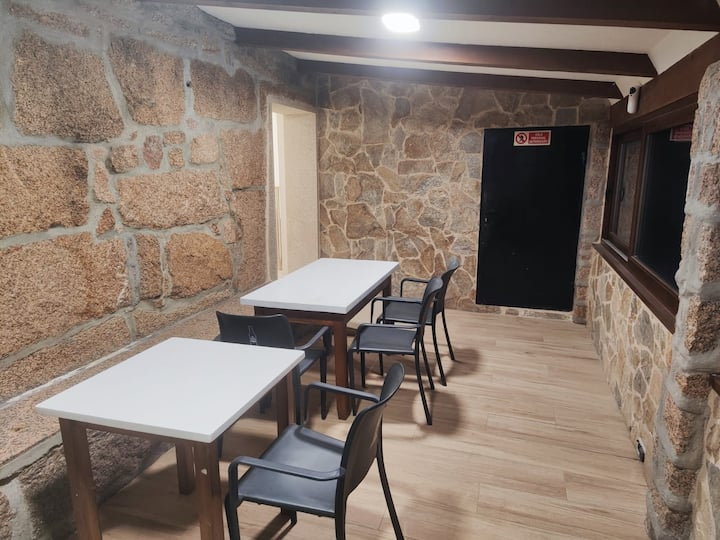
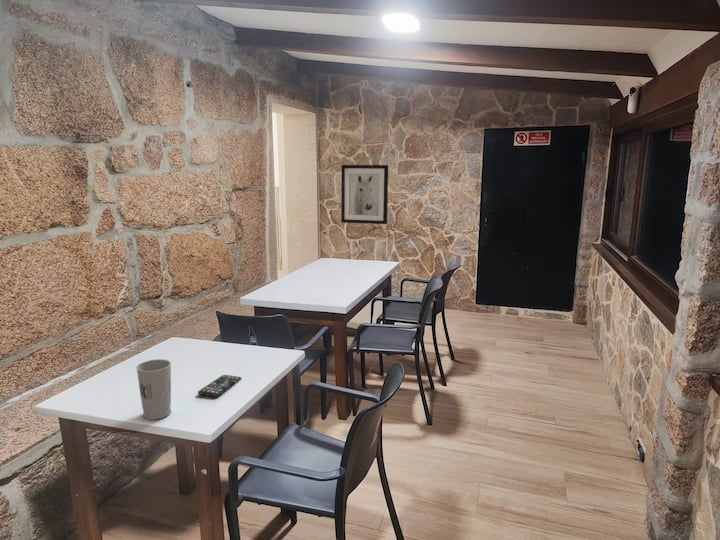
+ wall art [340,164,389,225]
+ smartphone [197,374,242,398]
+ cup [135,358,172,421]
